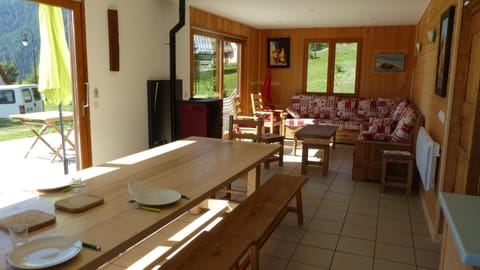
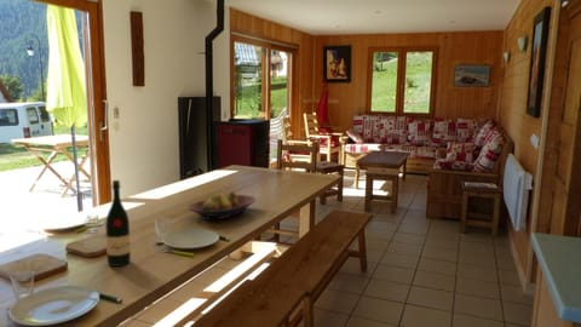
+ wine bottle [104,179,132,268]
+ fruit bowl [186,190,257,222]
